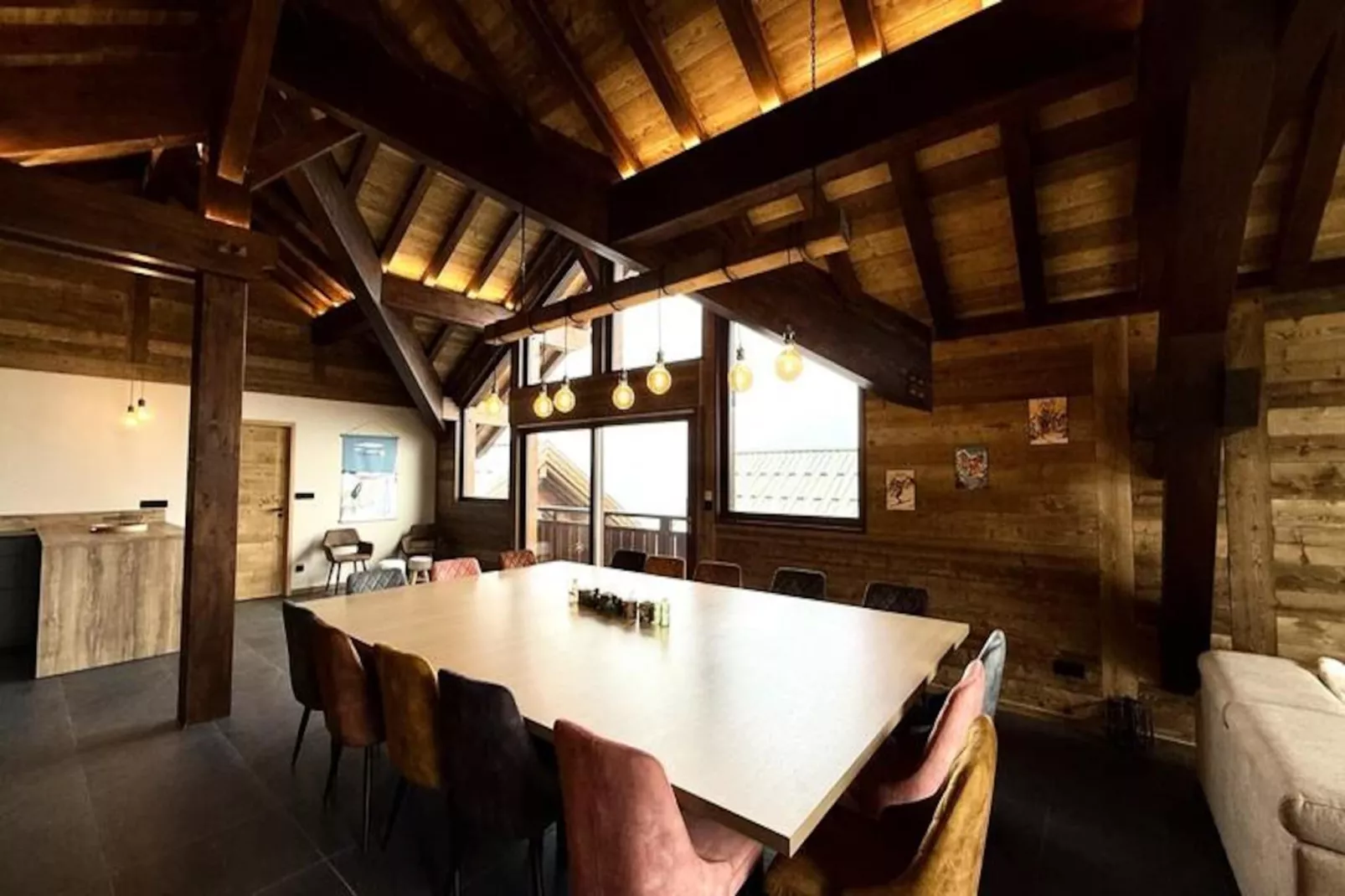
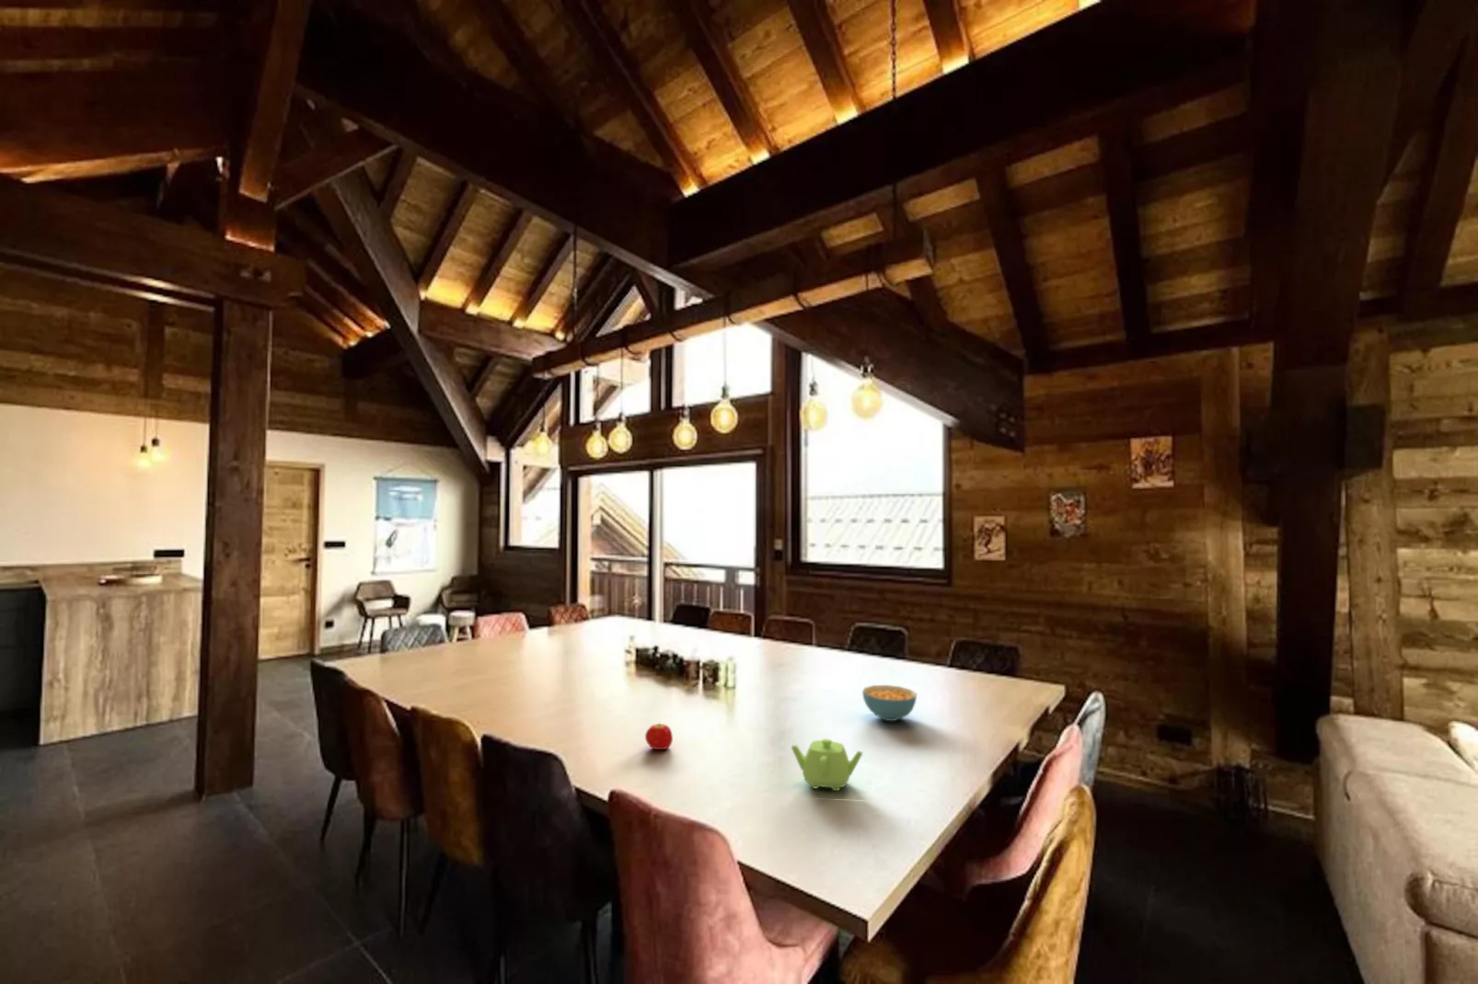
+ teapot [790,738,864,792]
+ cereal bowl [862,684,918,722]
+ fruit [644,722,674,750]
